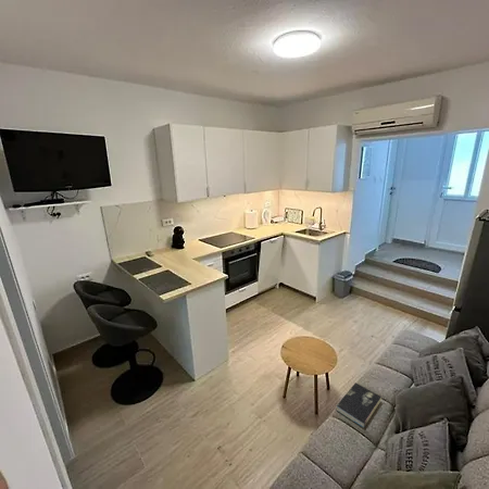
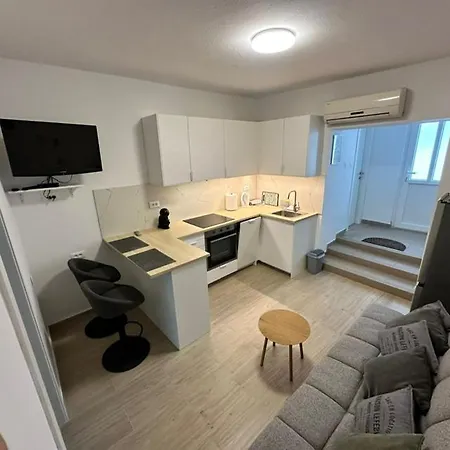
- book [335,381,383,429]
